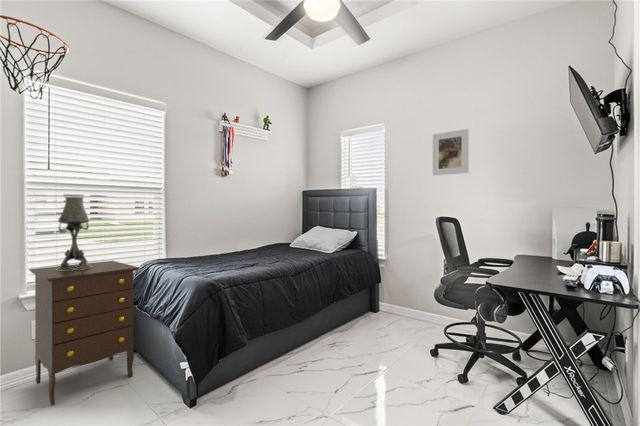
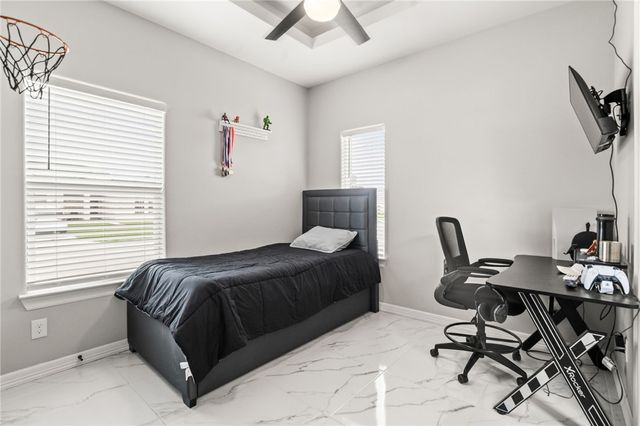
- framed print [432,128,470,176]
- table lamp [56,196,92,271]
- dresser [28,260,140,406]
